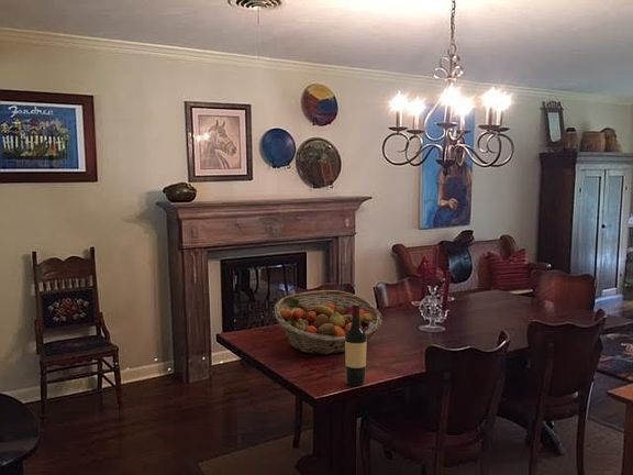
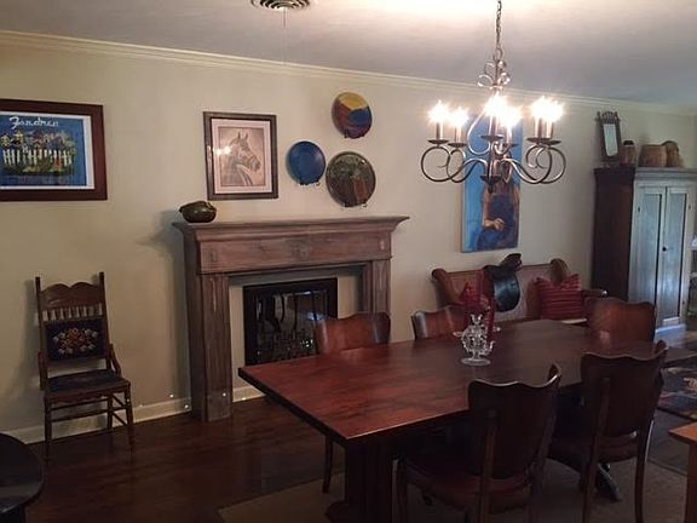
- wine bottle [344,303,368,387]
- fruit basket [274,289,384,356]
